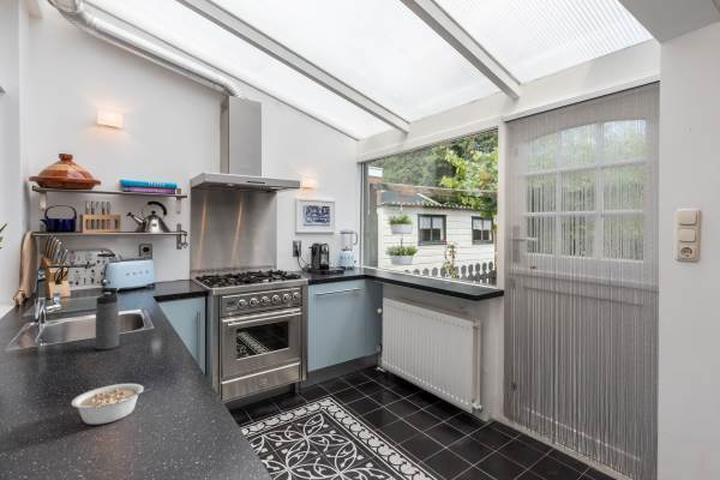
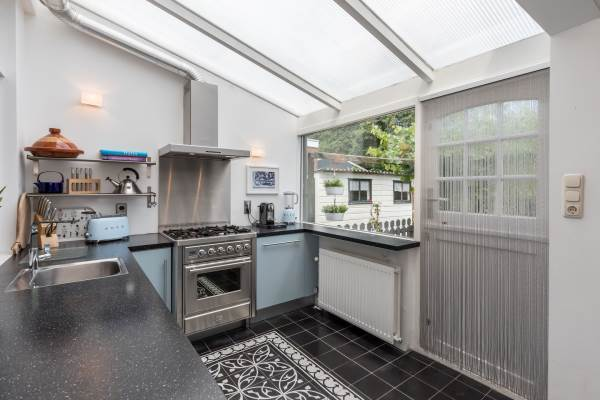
- water bottle [95,292,120,350]
- legume [71,383,154,426]
